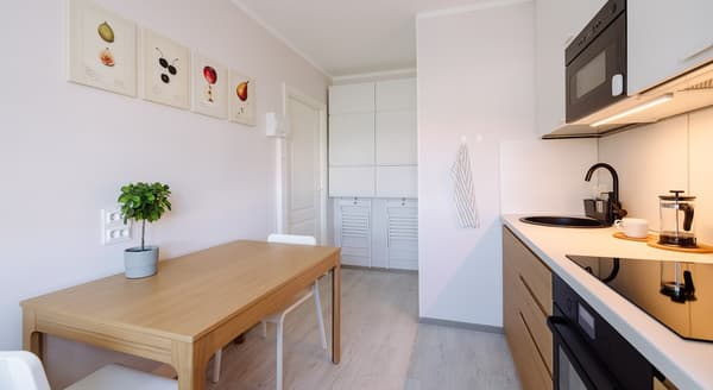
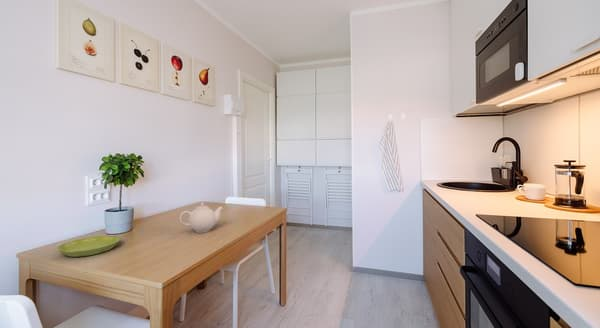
+ saucer [56,235,121,258]
+ teapot [178,201,224,234]
